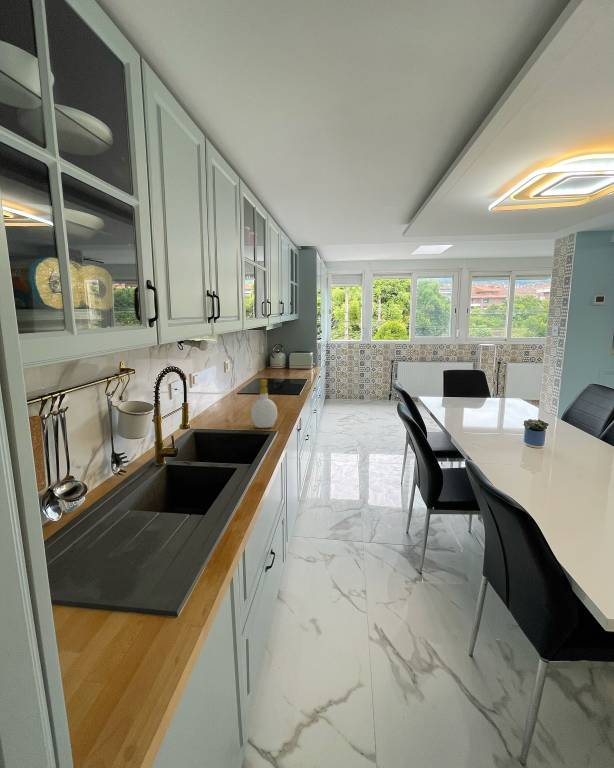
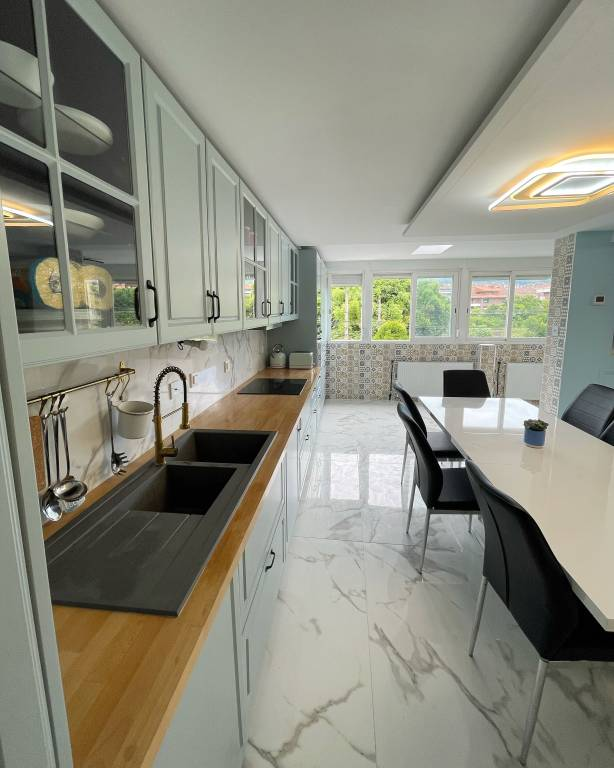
- soap bottle [250,379,278,429]
